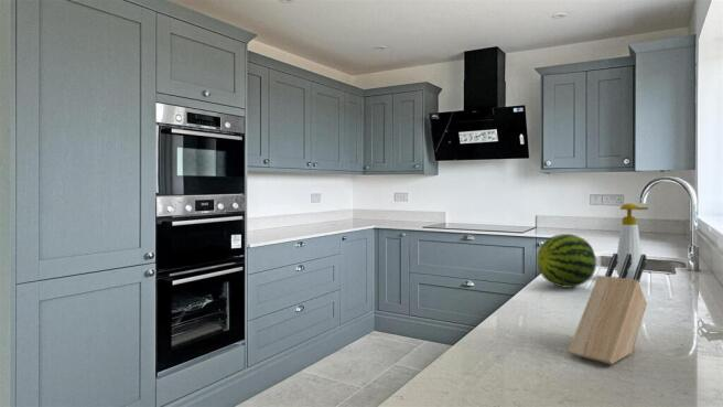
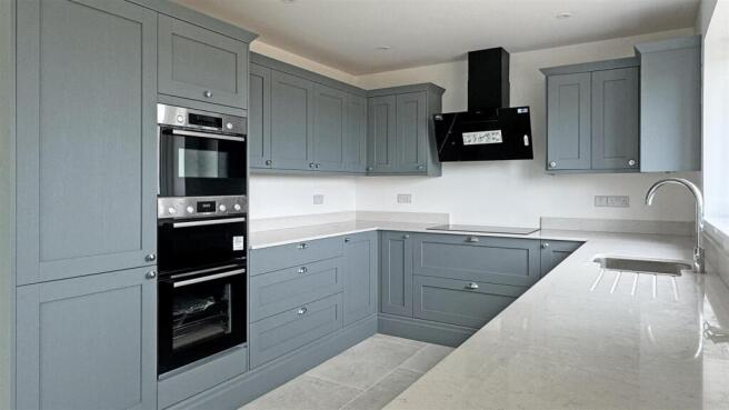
- fruit [536,233,597,289]
- knife block [568,253,648,365]
- soap bottle [615,202,649,279]
